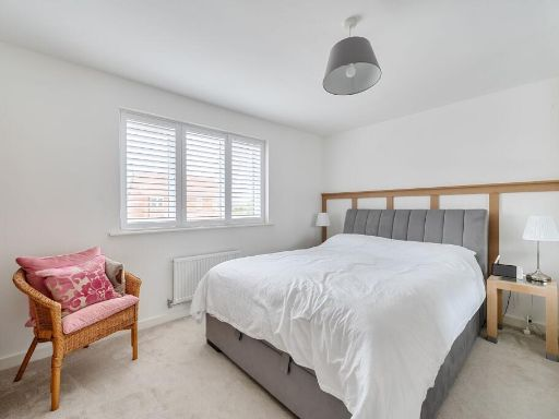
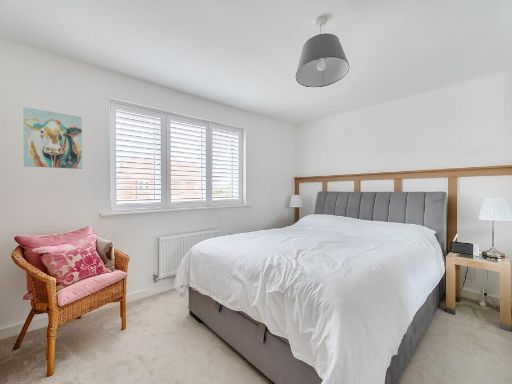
+ wall art [22,106,83,170]
